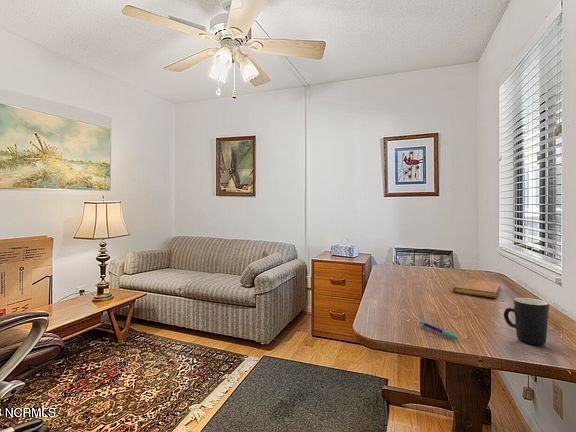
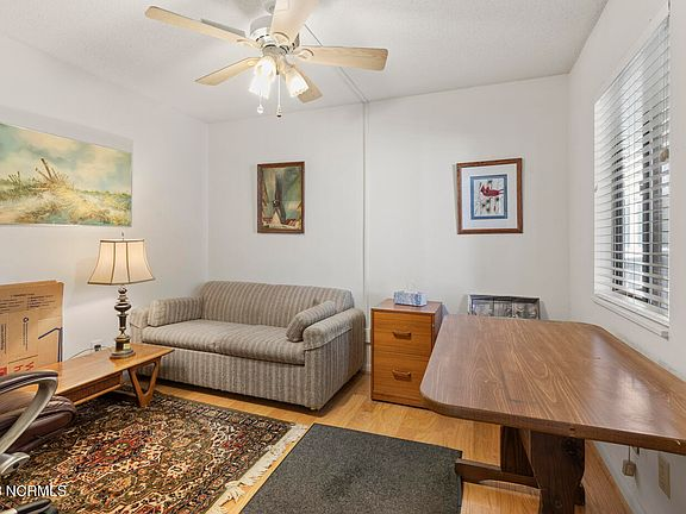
- notebook [453,278,501,299]
- pen [419,320,459,340]
- mug [503,297,550,346]
